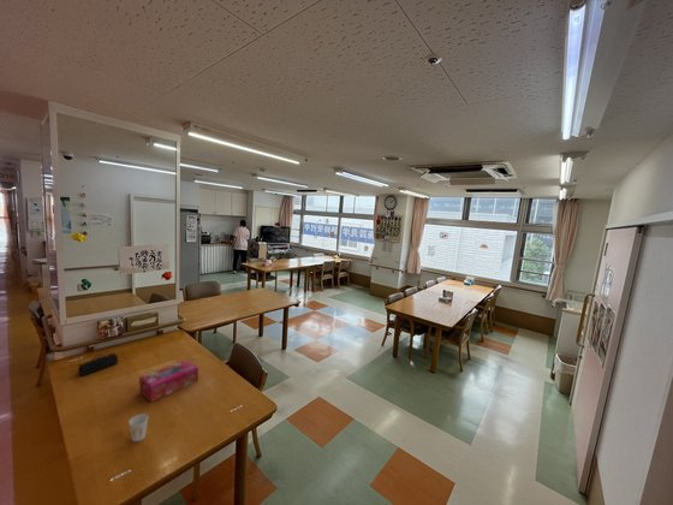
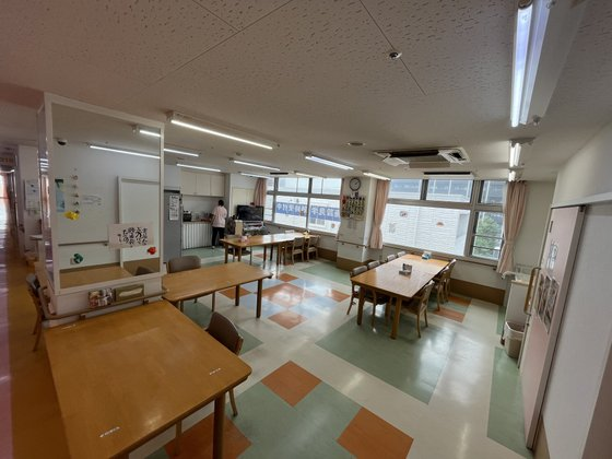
- cup [127,412,150,442]
- tissue box [138,358,199,404]
- pencil case [77,352,119,376]
